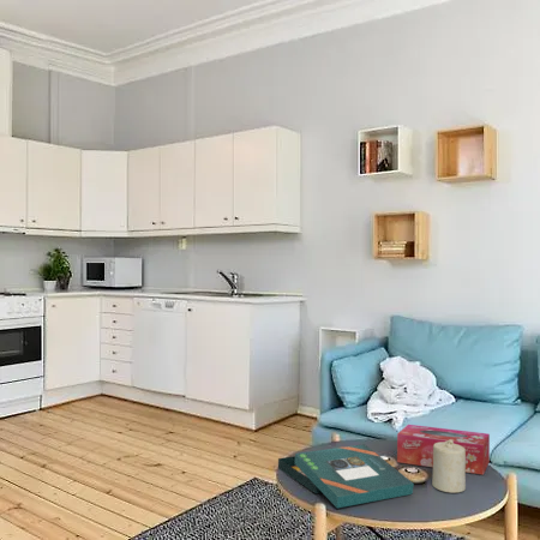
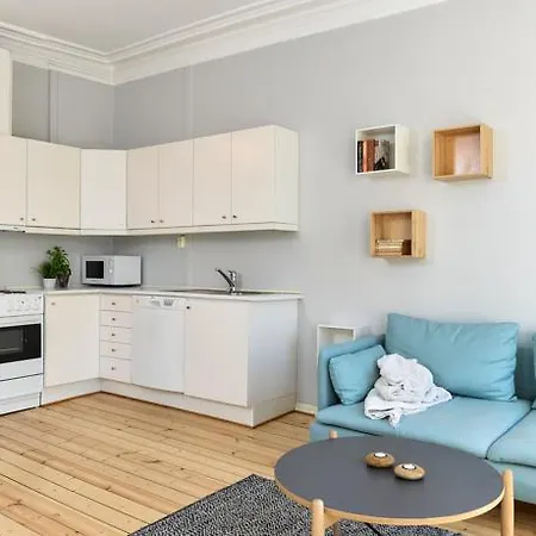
- board game [277,443,415,509]
- tissue box [396,424,491,476]
- candle [431,439,467,494]
